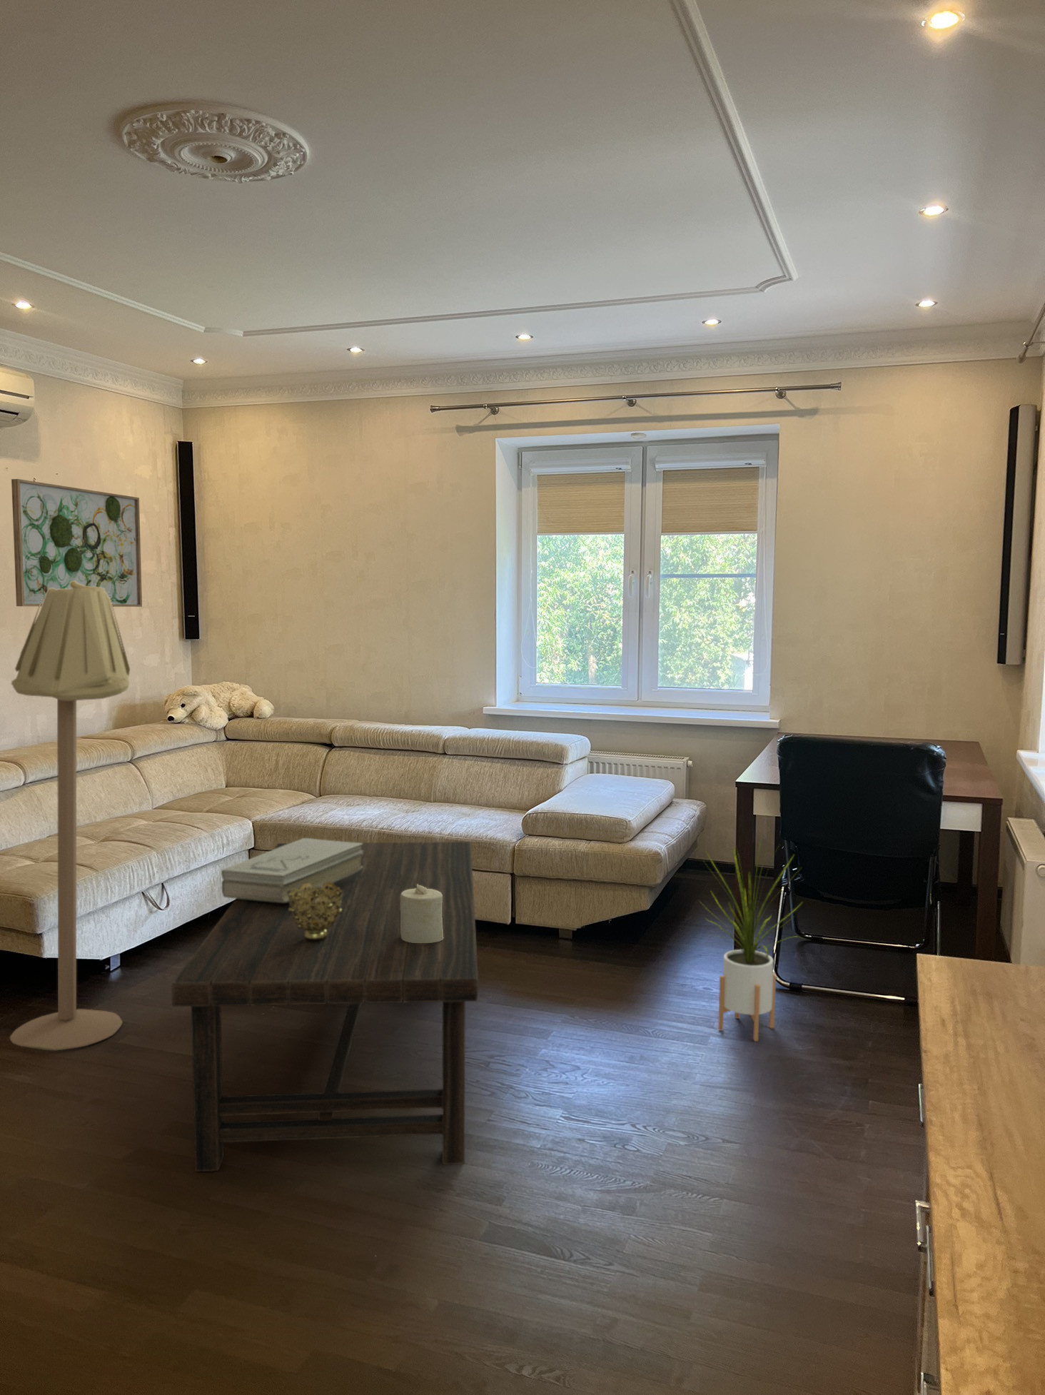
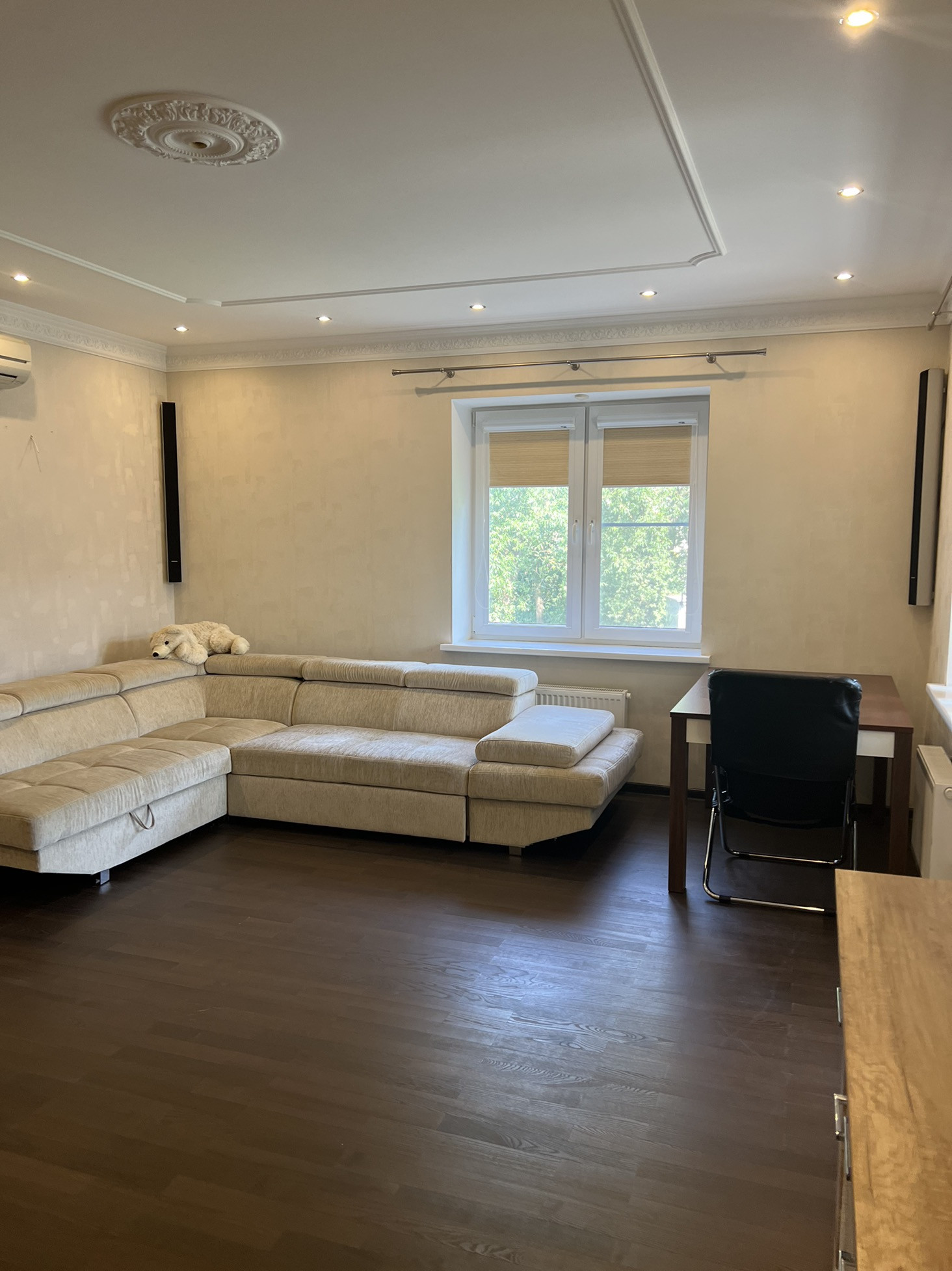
- decorative bowl [286,881,344,942]
- house plant [698,836,807,1043]
- wall art [11,479,143,608]
- candle [401,884,443,943]
- floor lamp [9,581,131,1051]
- coffee table [170,841,479,1172]
- books [221,837,363,902]
